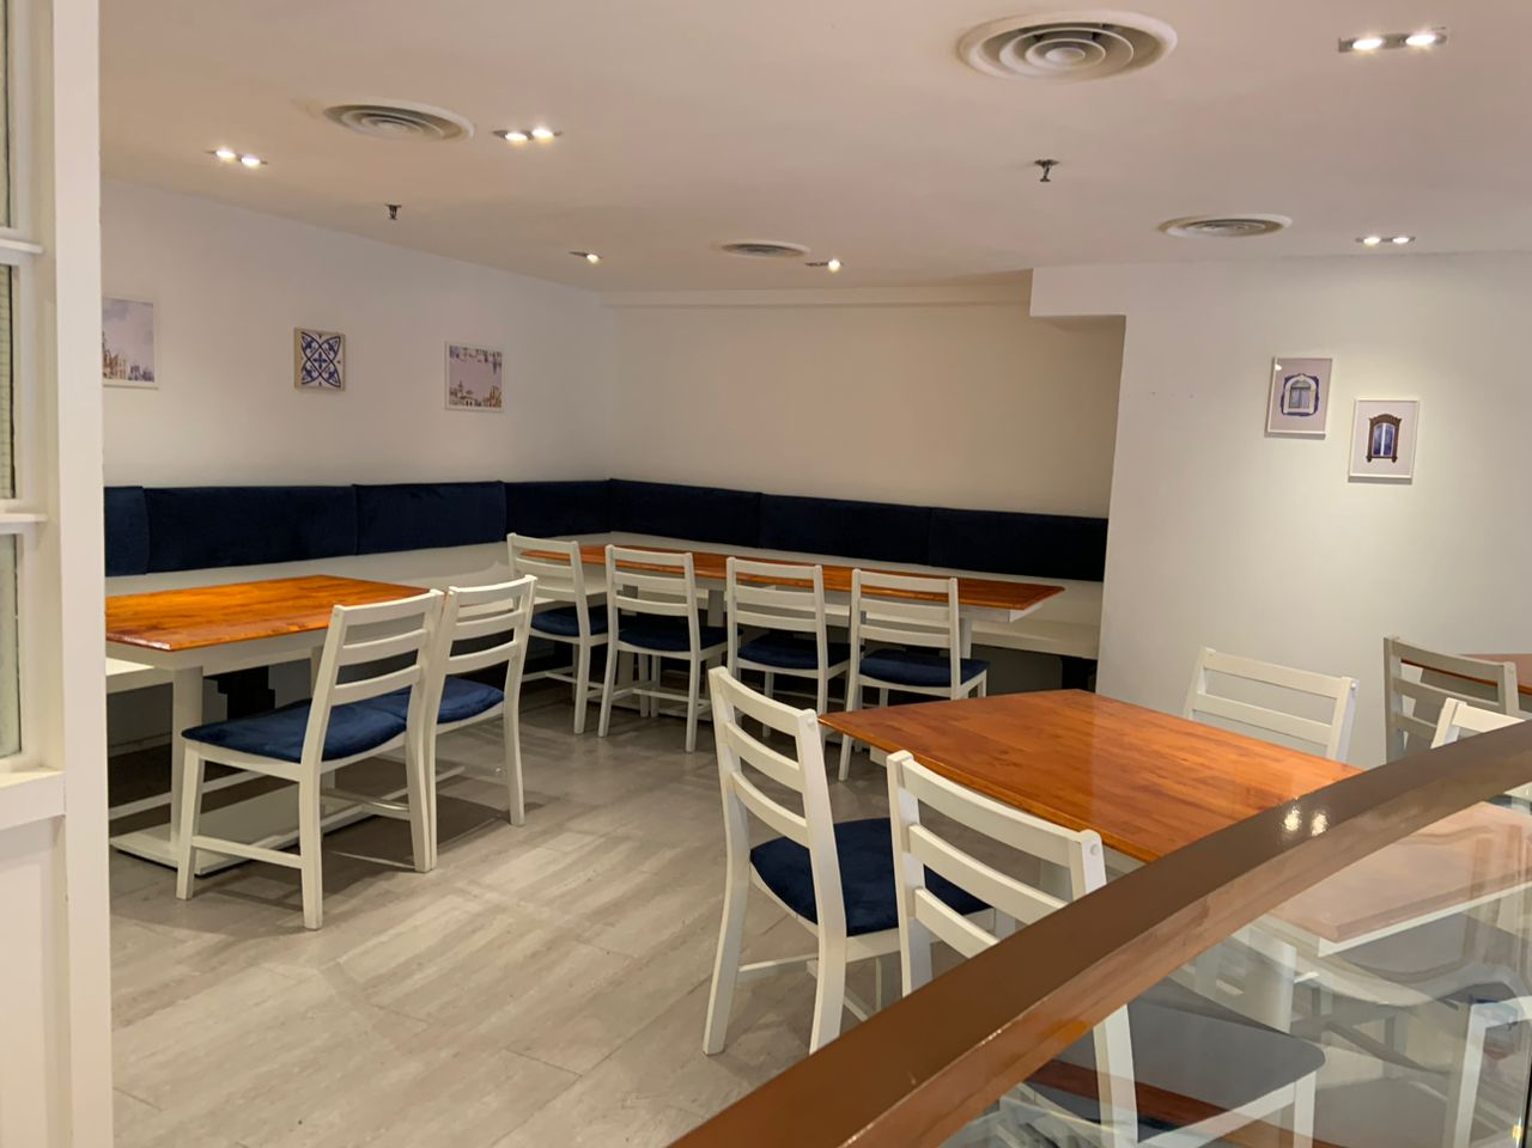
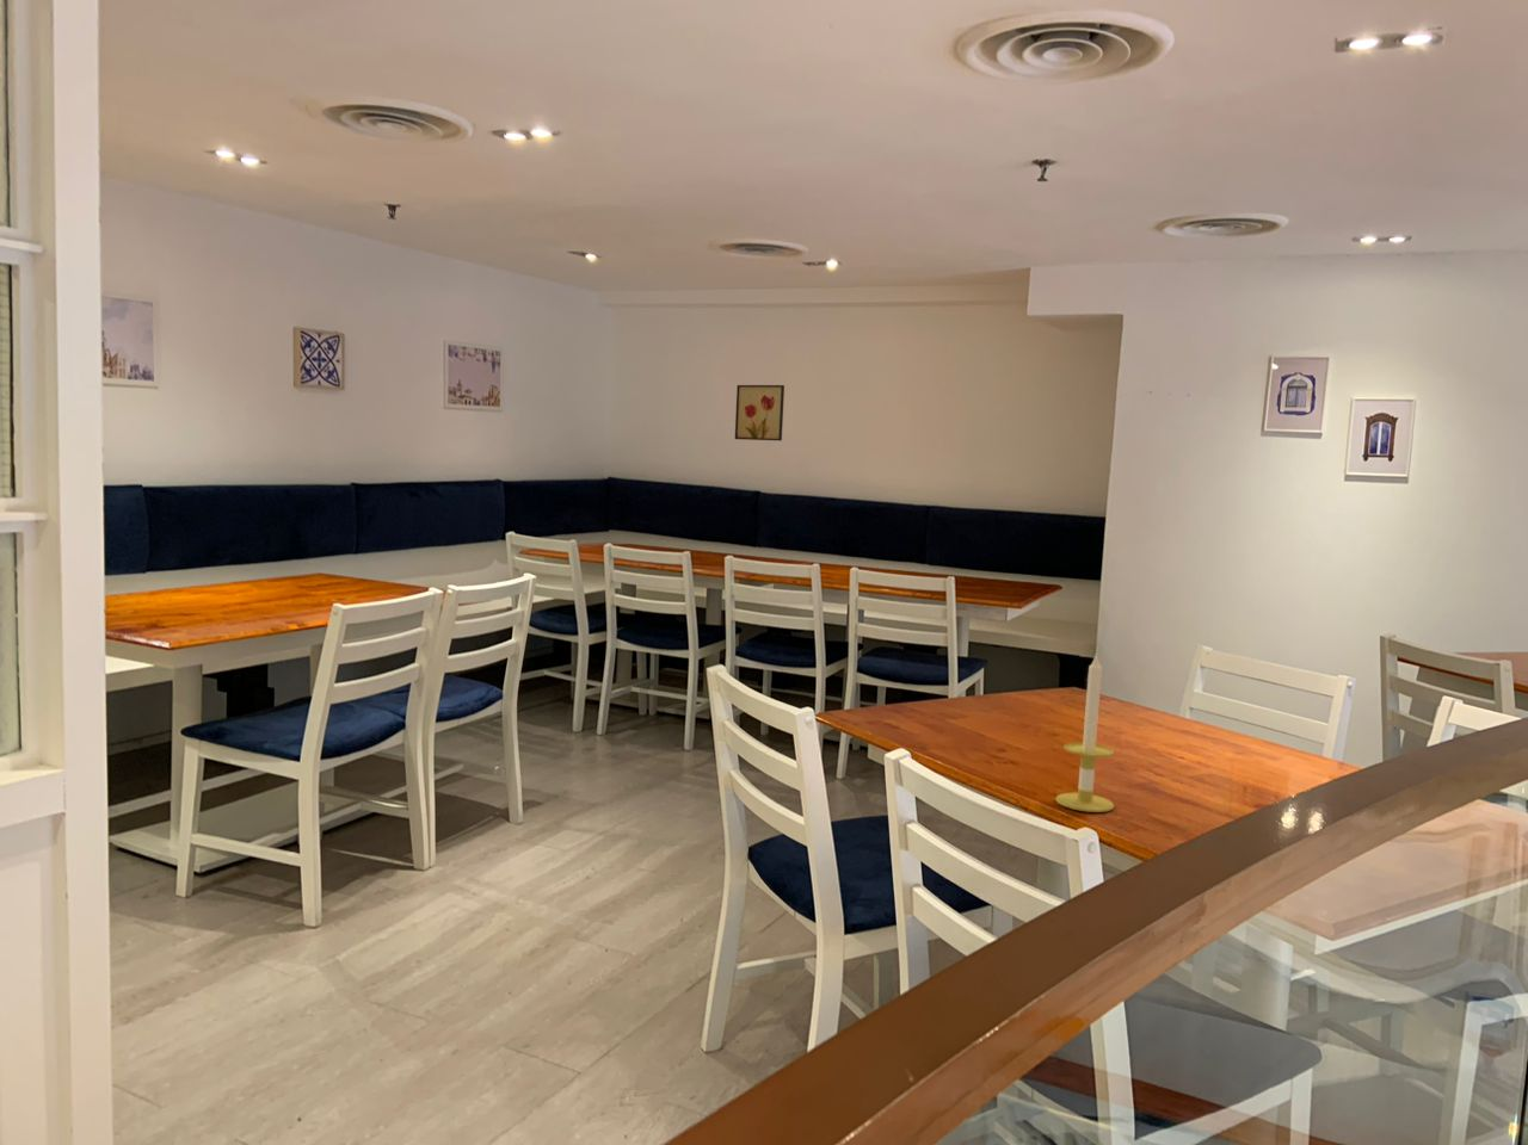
+ wall art [734,384,786,443]
+ candle [1054,651,1115,813]
